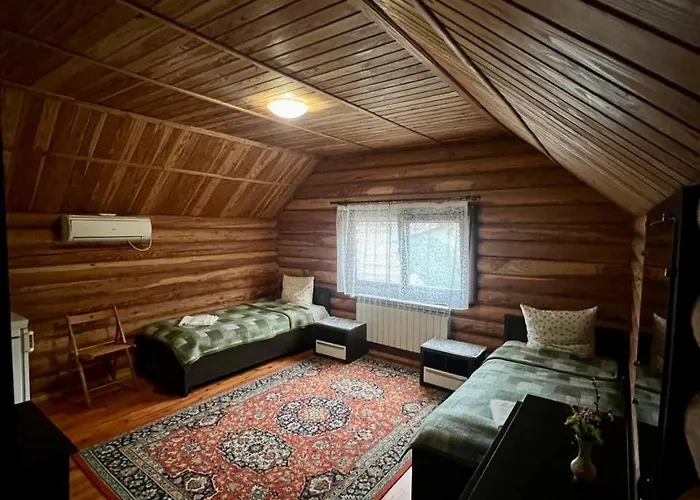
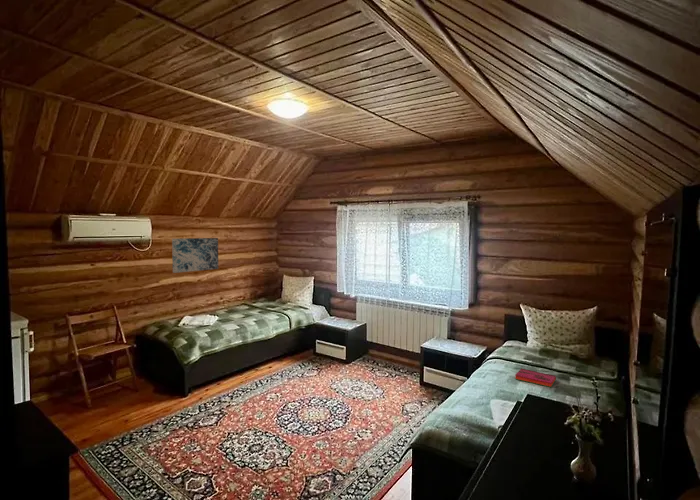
+ hardback book [515,368,557,388]
+ wall art [171,237,219,274]
